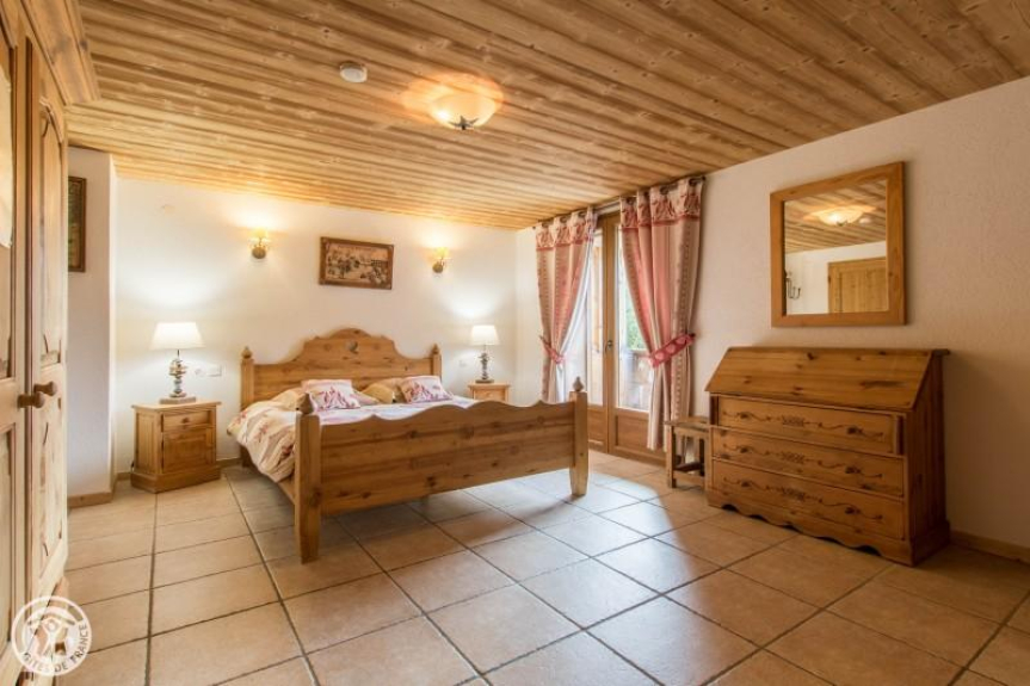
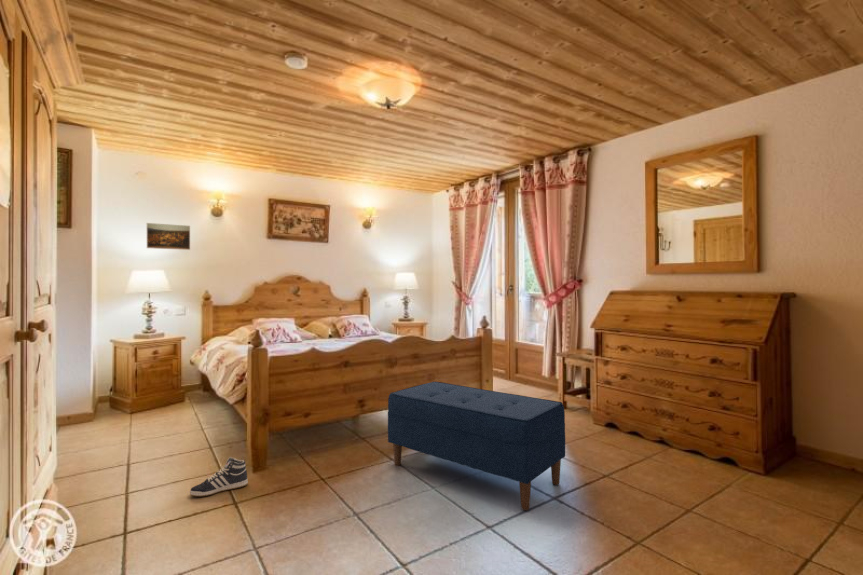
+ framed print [146,222,191,251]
+ sneaker [189,456,249,497]
+ bench [387,381,566,511]
